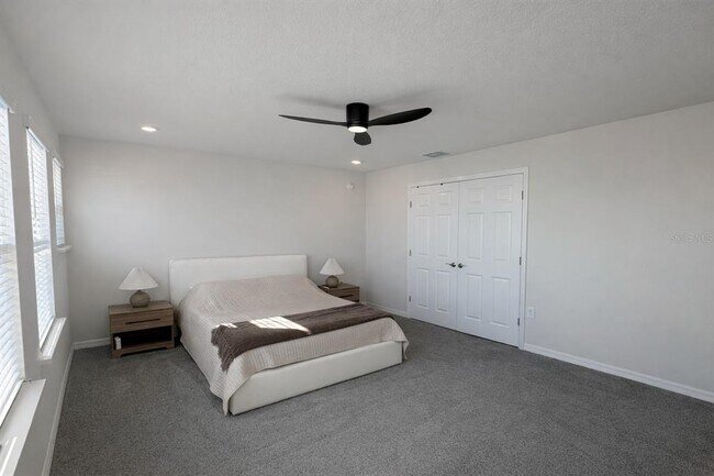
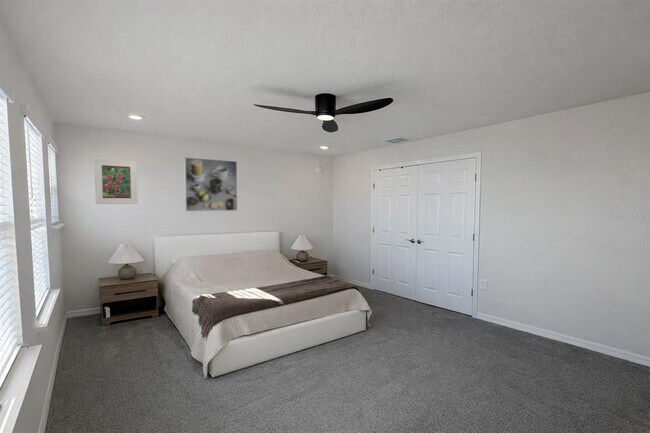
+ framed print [93,158,139,205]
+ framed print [183,156,238,212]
